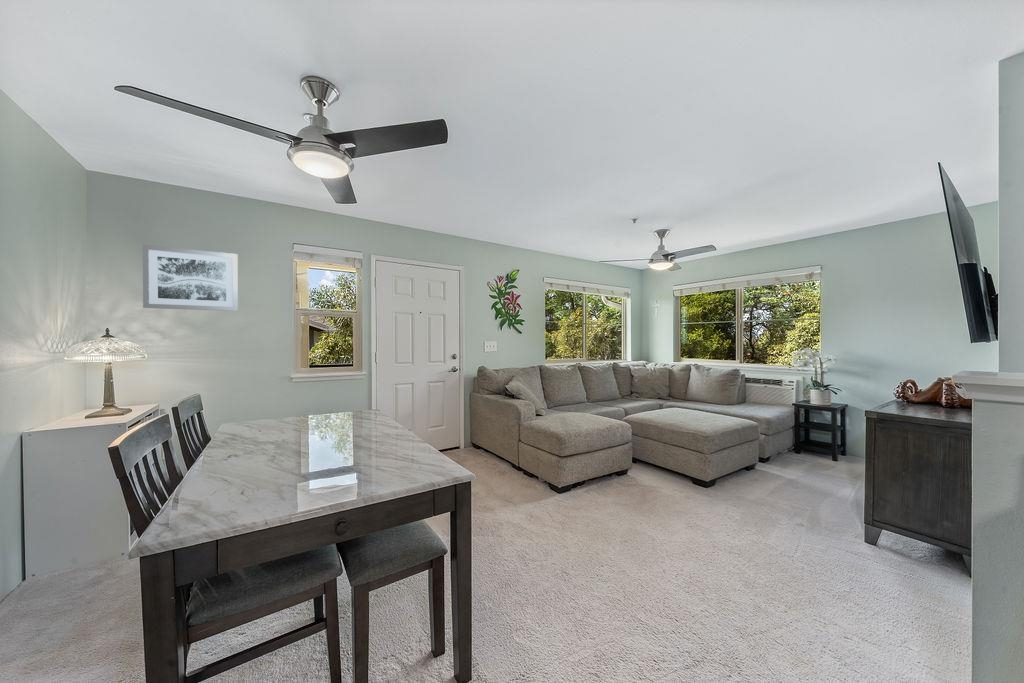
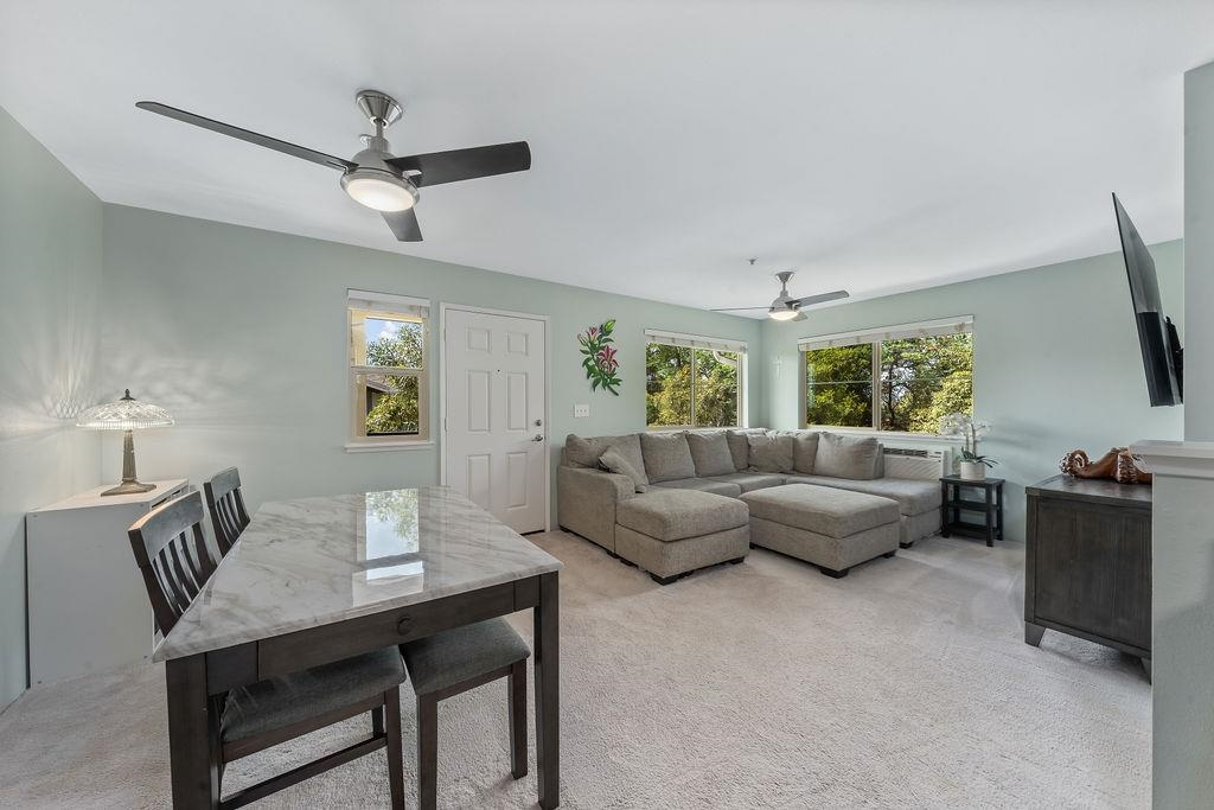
- wall art [142,244,239,312]
